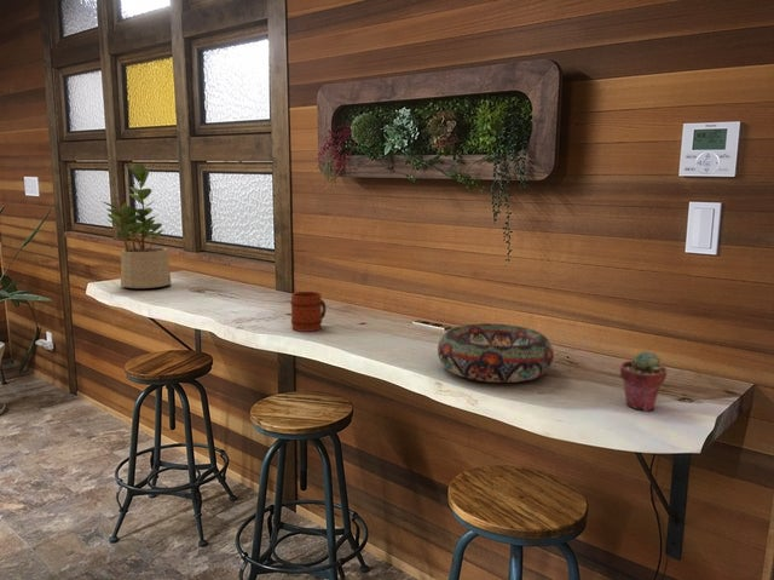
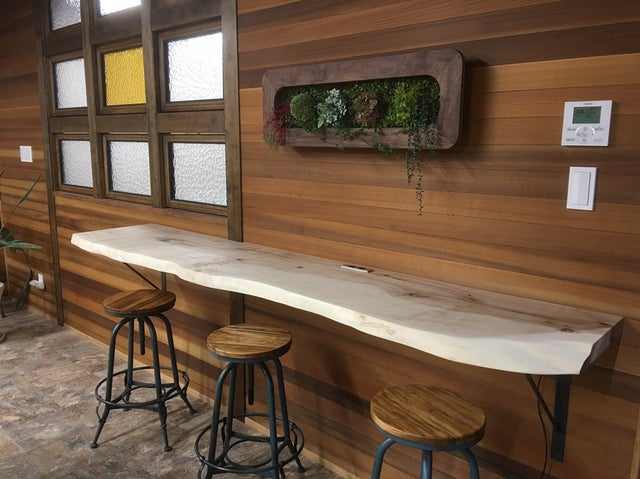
- decorative bowl [437,322,555,384]
- potted plant [100,162,173,289]
- potted succulent [619,350,668,412]
- mug [289,291,327,333]
